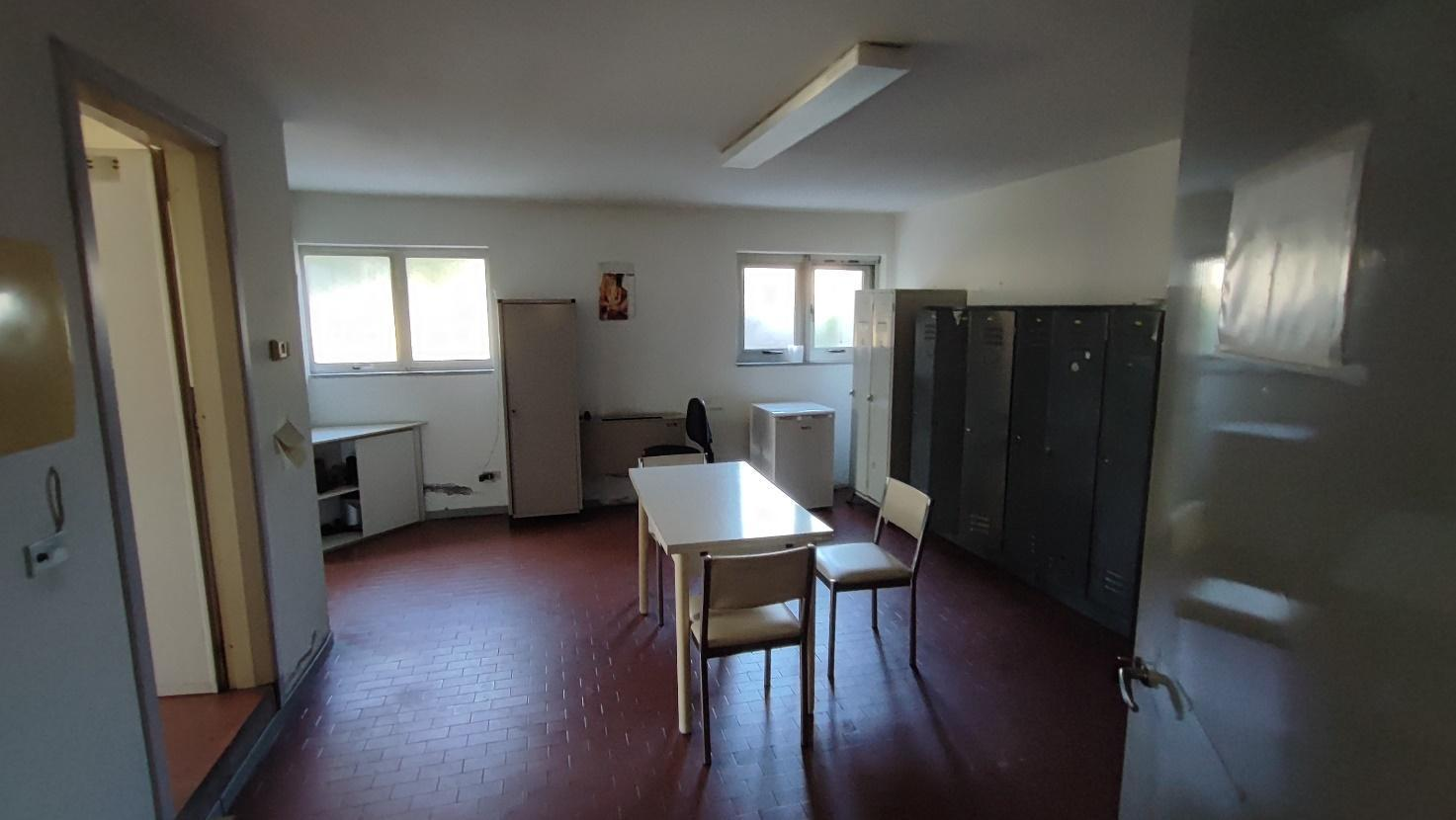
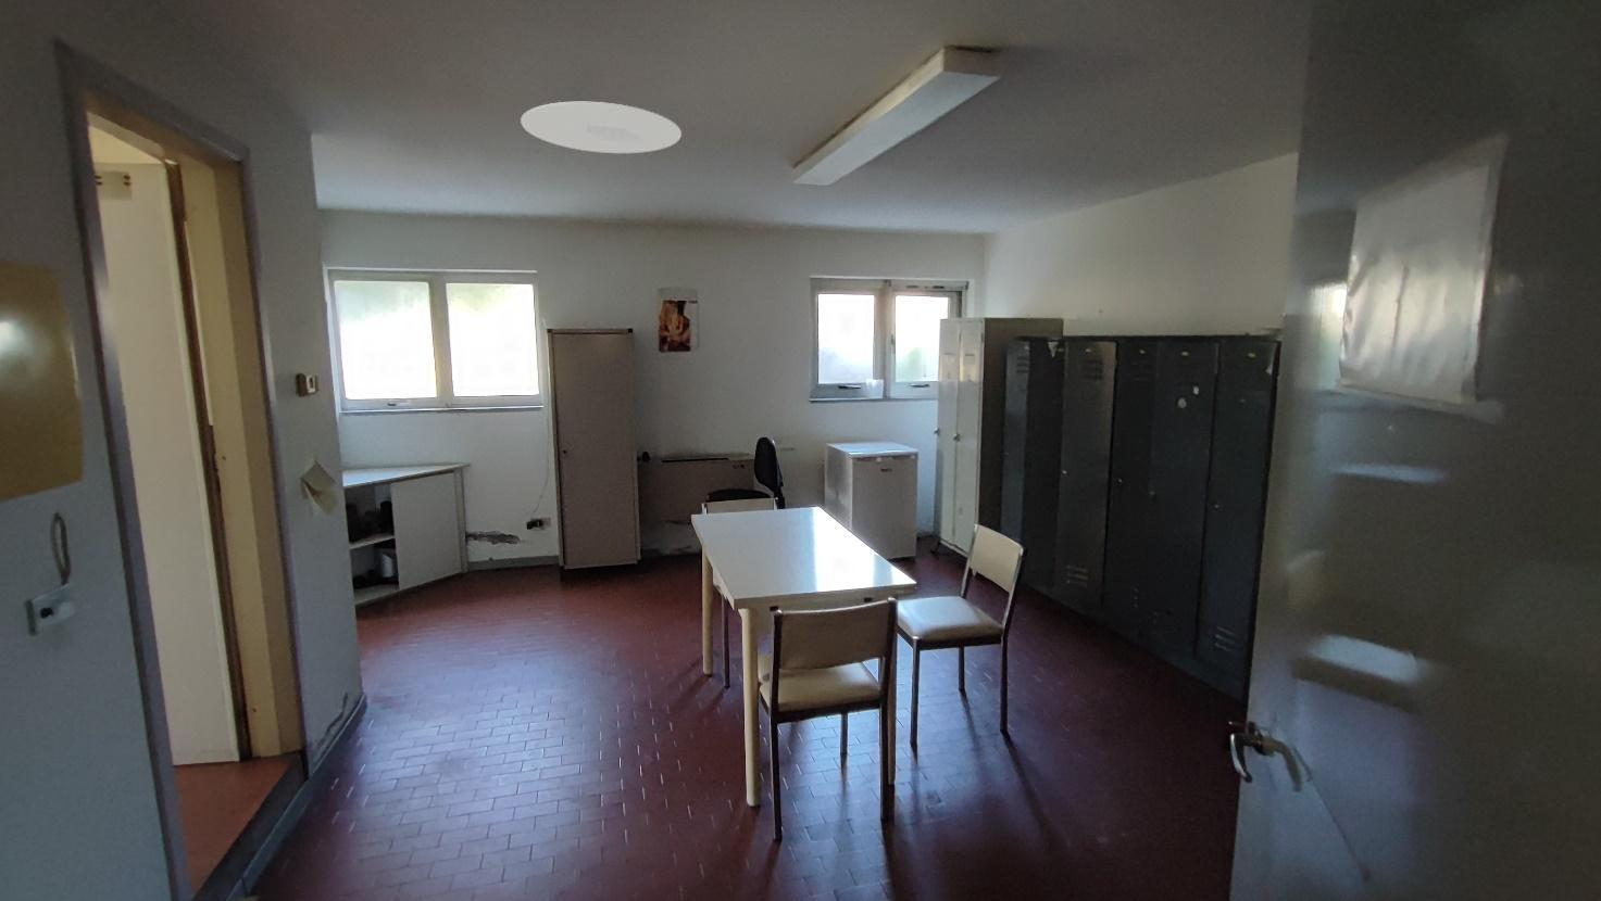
+ ceiling light [519,101,683,154]
